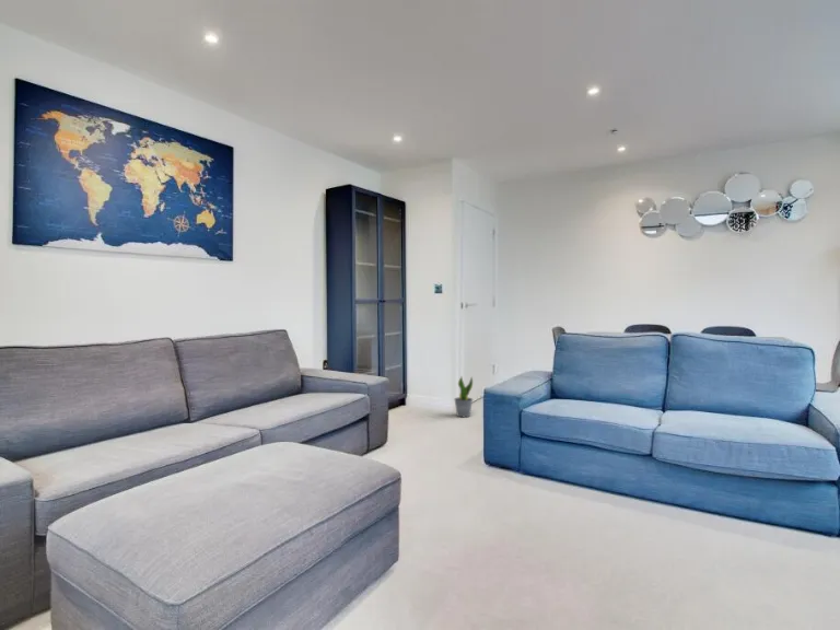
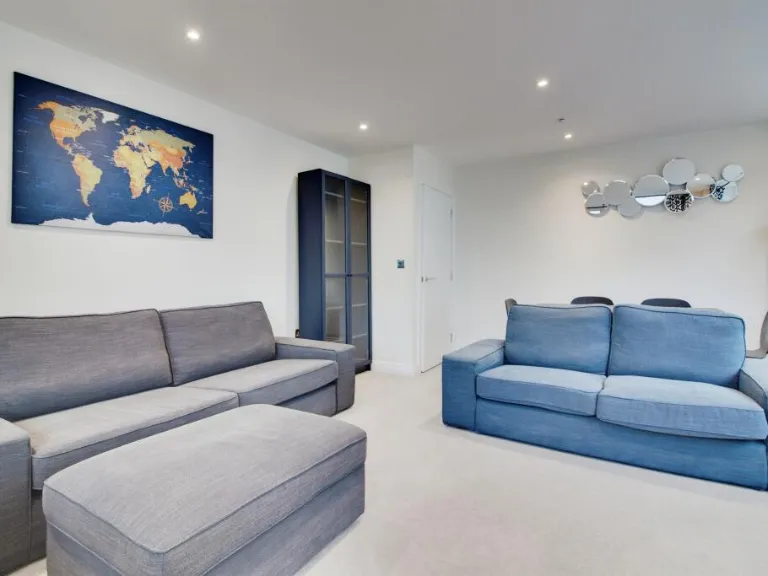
- potted plant [453,375,474,418]
